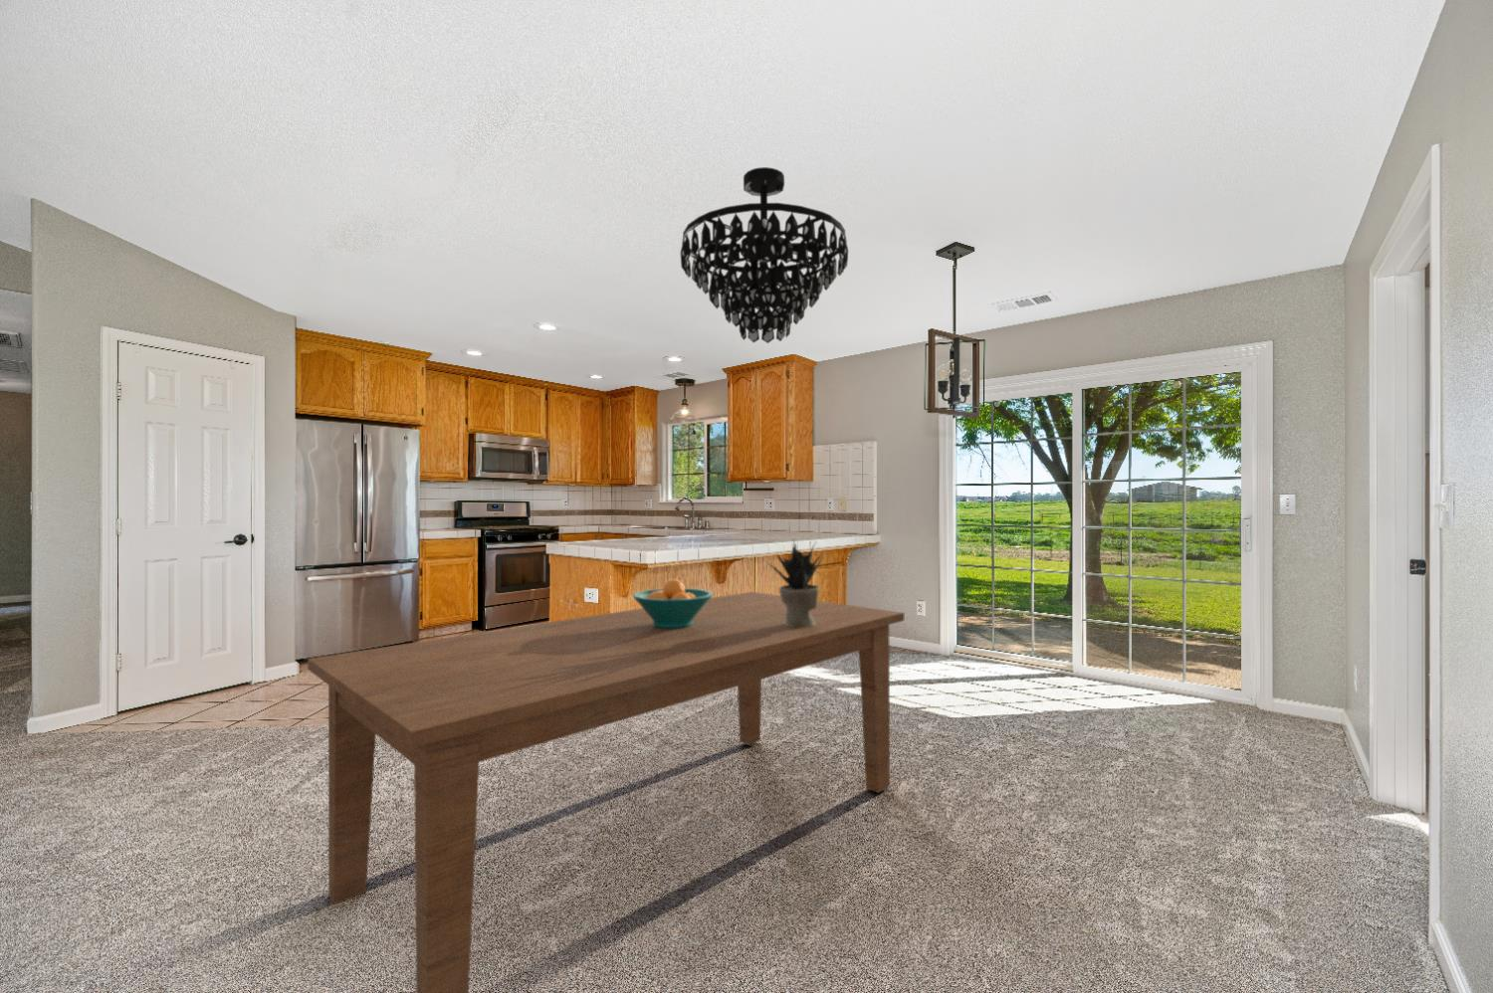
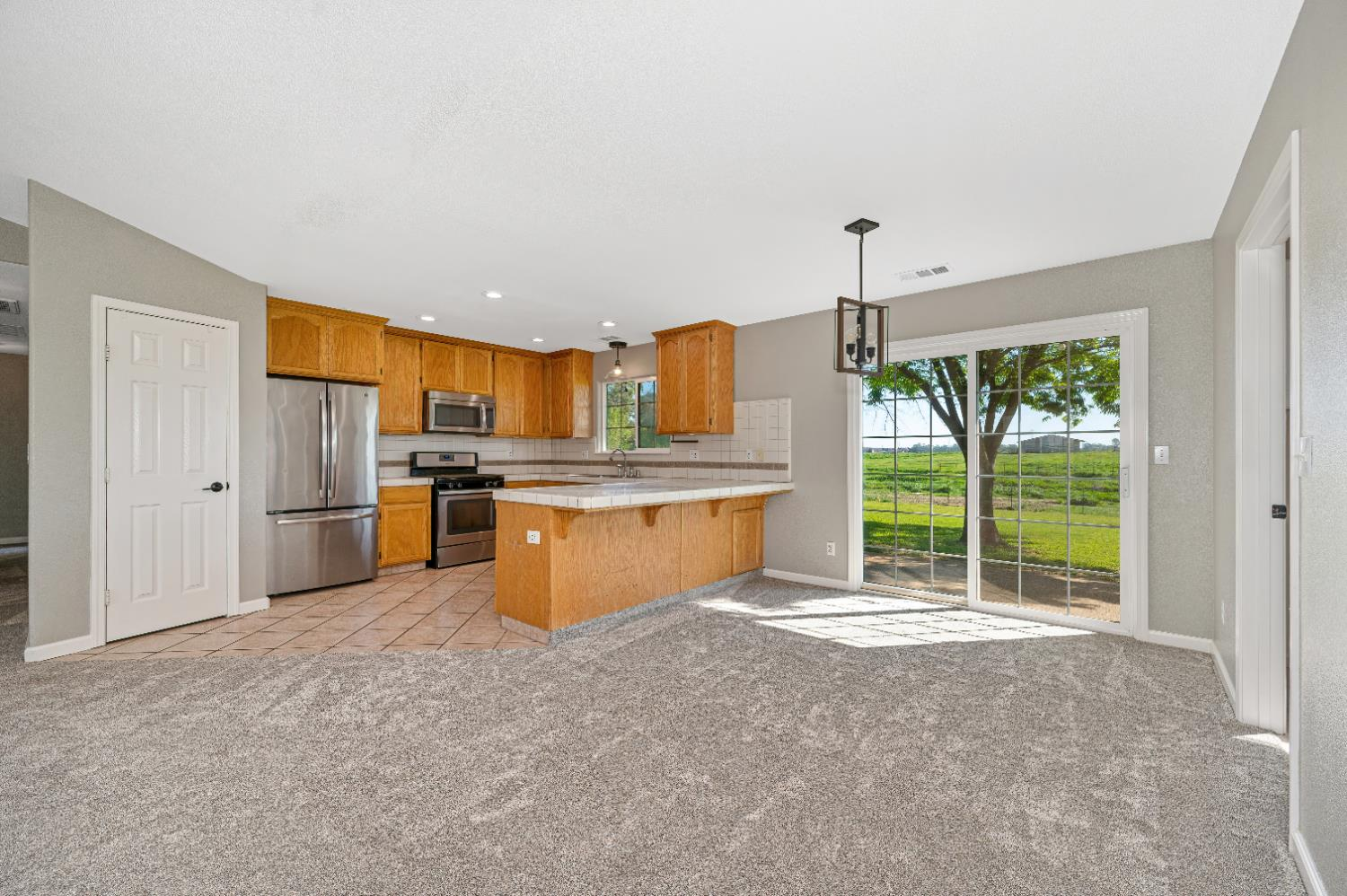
- chandelier [679,166,849,345]
- potted plant [765,539,825,628]
- dining table [307,591,906,993]
- fruit bowl [632,579,714,628]
